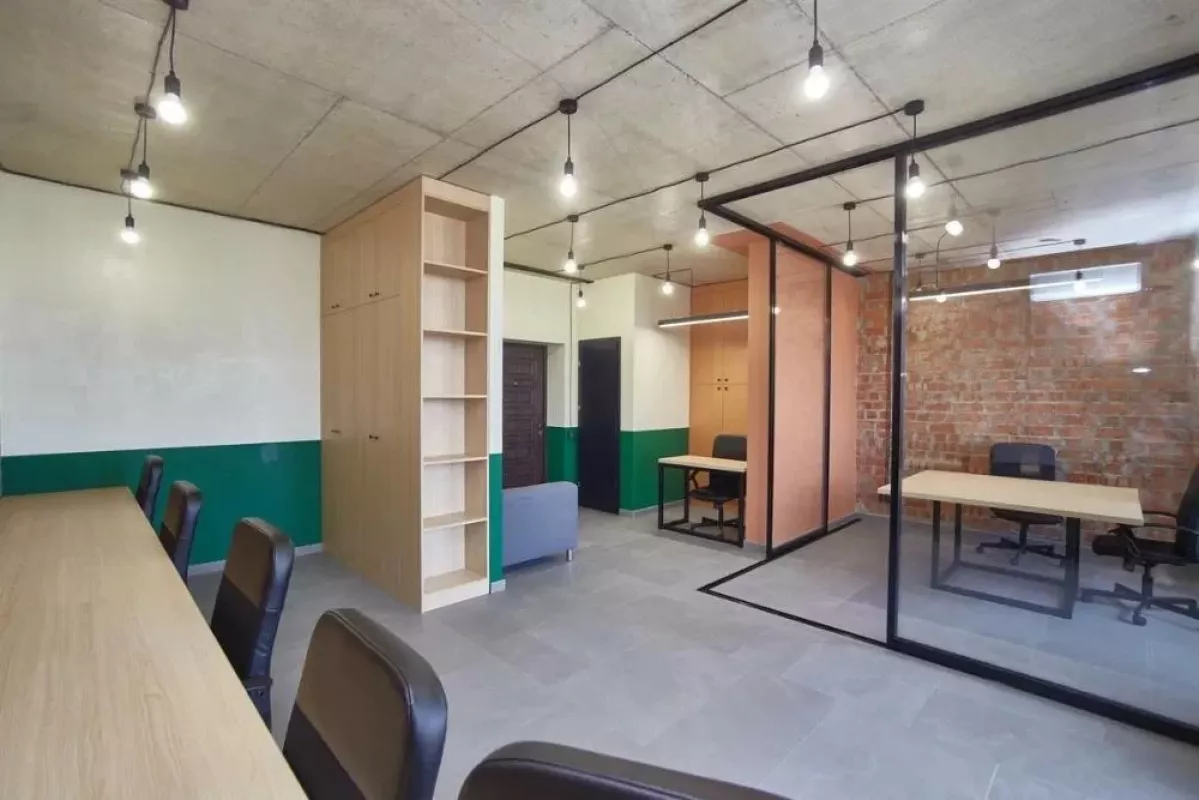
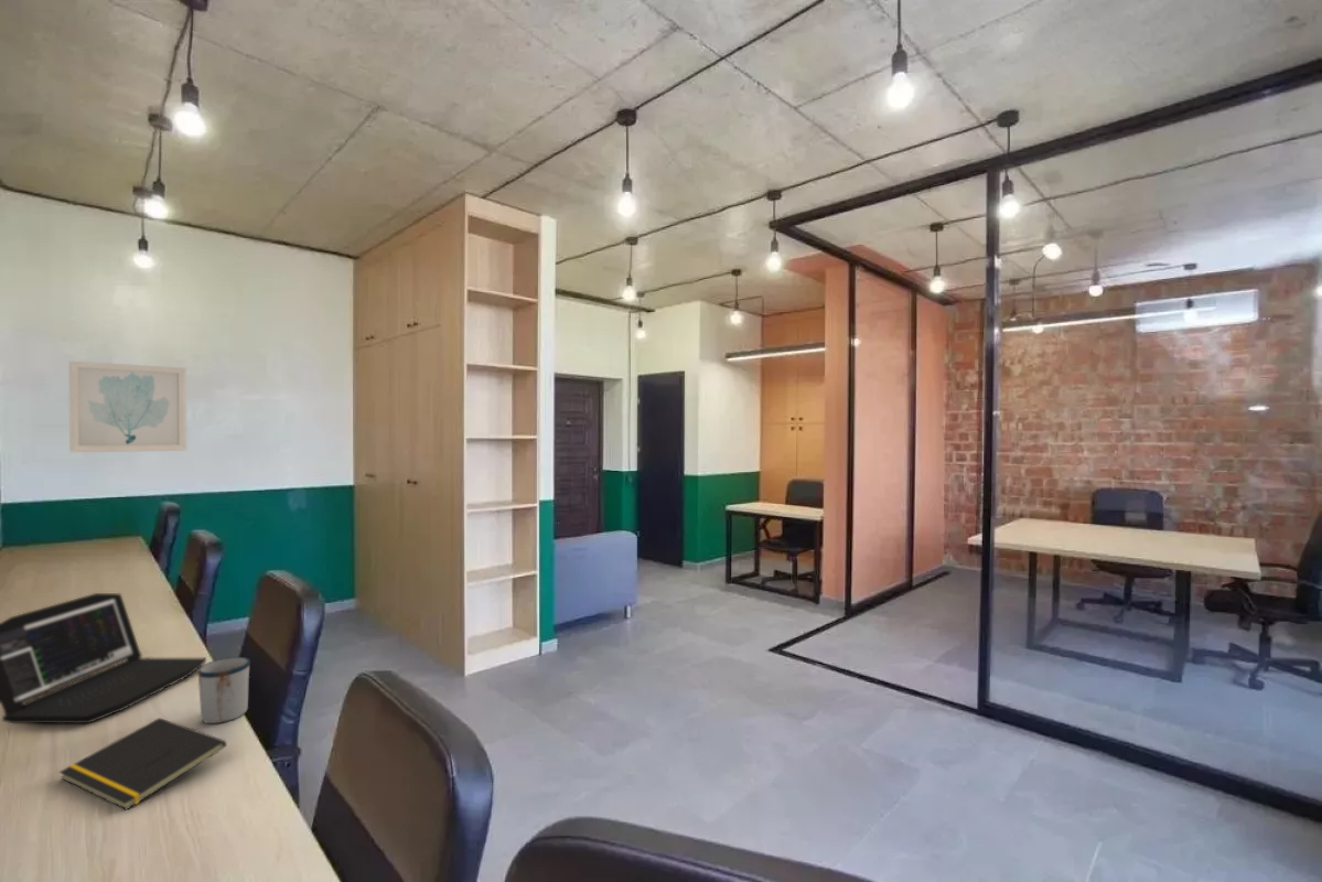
+ notepad [58,717,227,810]
+ laptop [0,592,207,724]
+ mug [196,656,251,724]
+ wall art [67,359,187,453]
